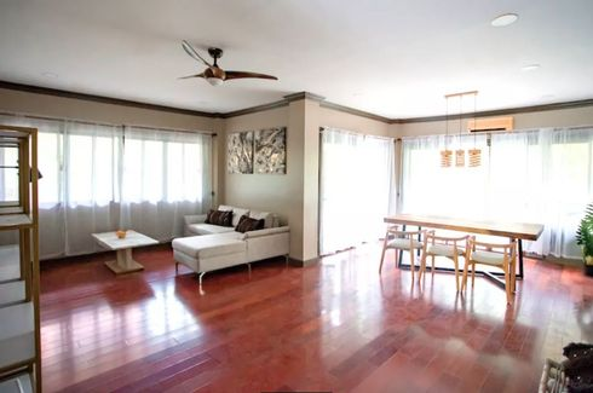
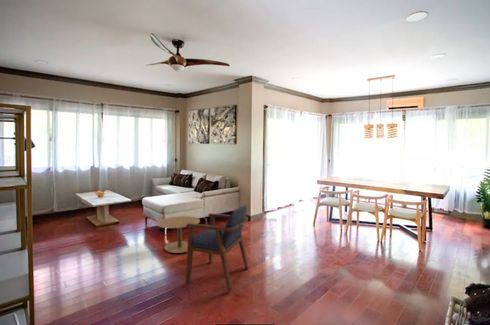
+ armchair [185,204,250,292]
+ side table [155,215,201,254]
